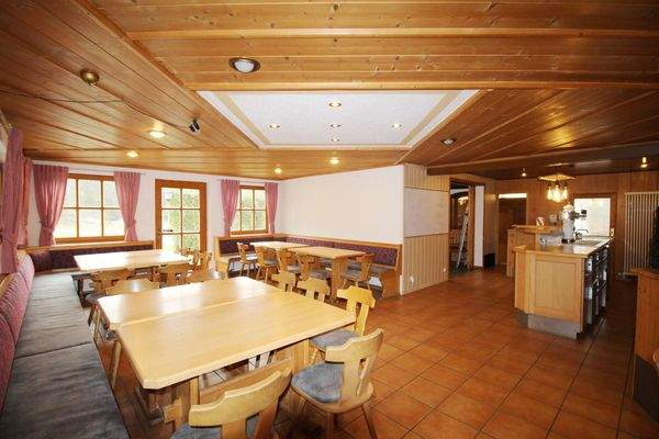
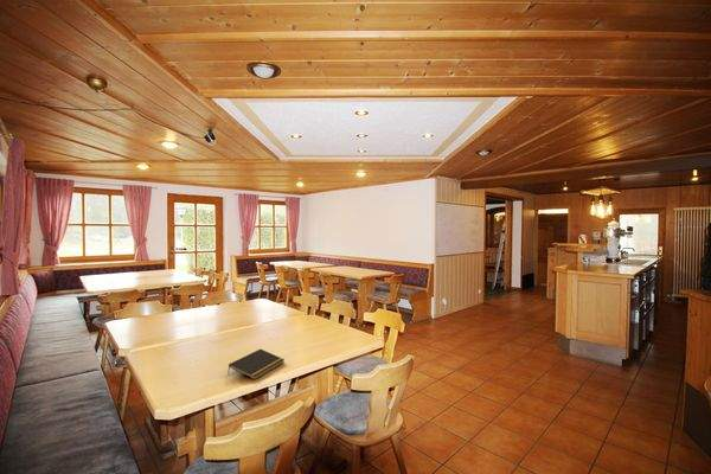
+ notepad [226,348,286,380]
